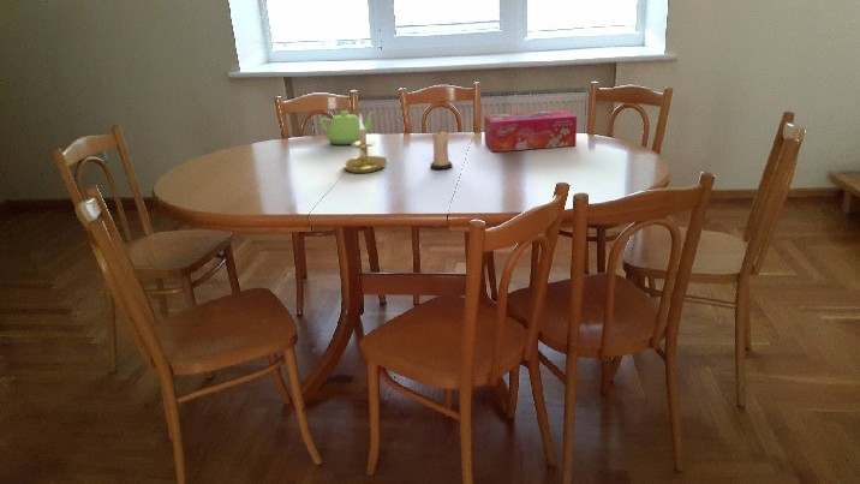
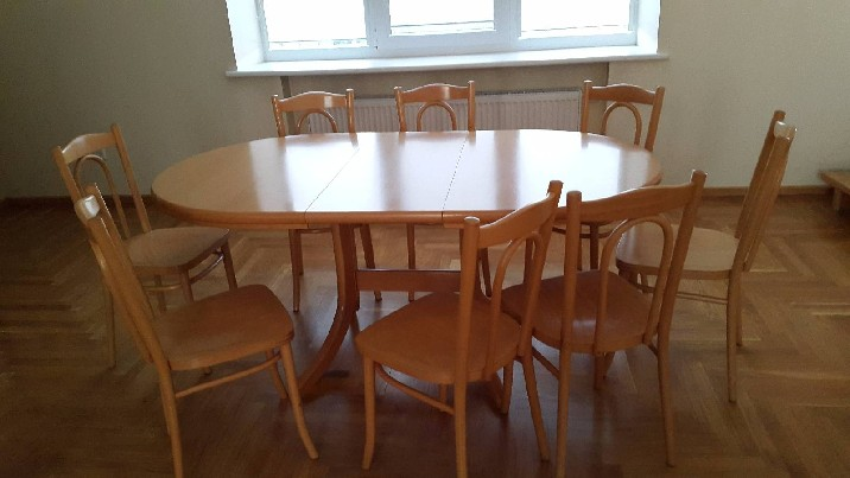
- tissue box [483,109,578,153]
- candle [429,129,454,171]
- candle holder [342,113,389,174]
- teapot [318,109,376,145]
